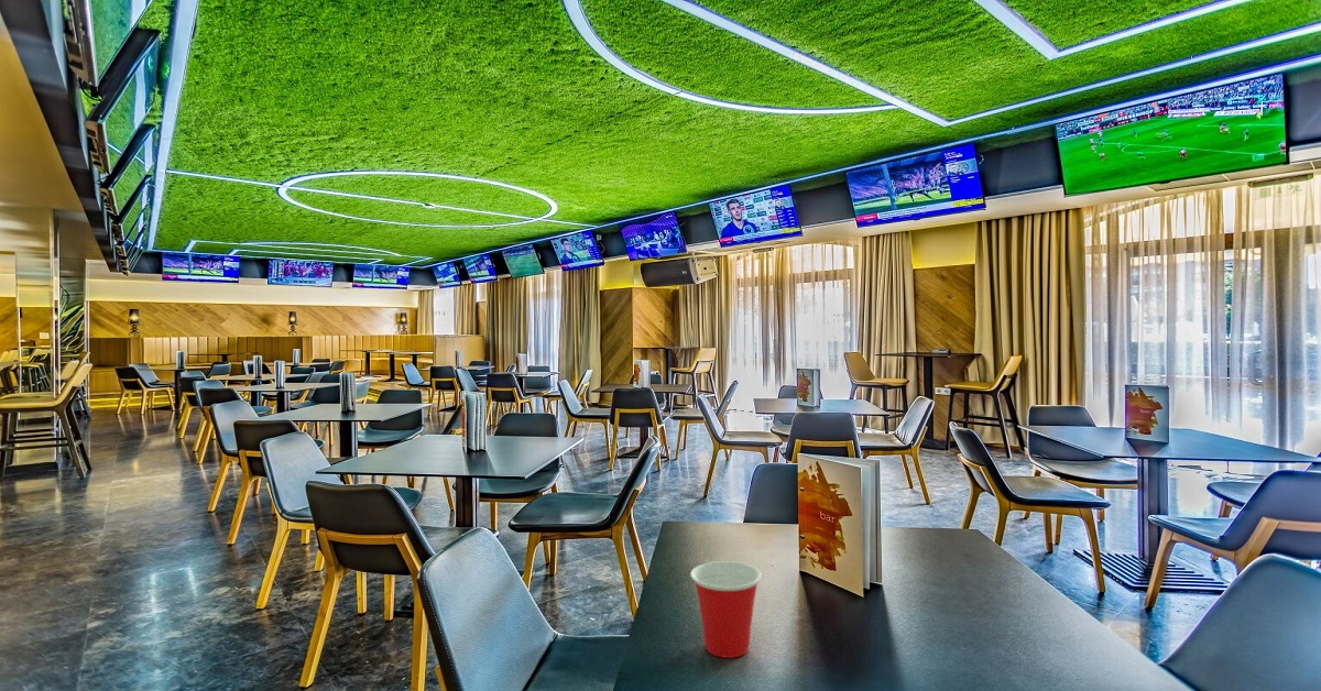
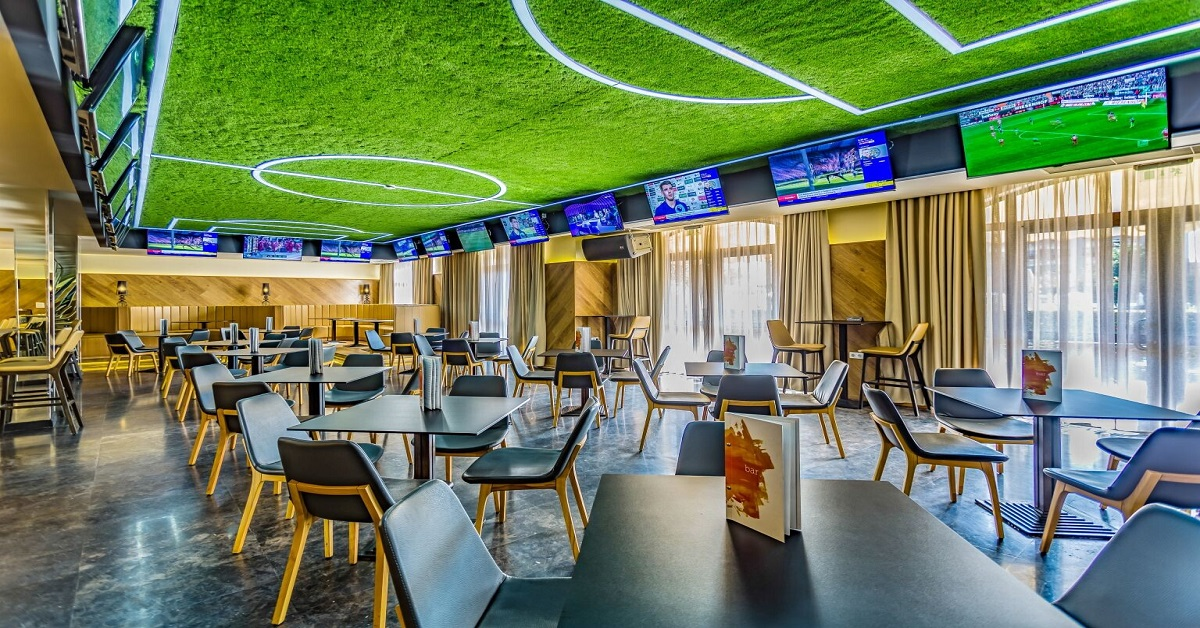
- cup [689,560,763,659]
